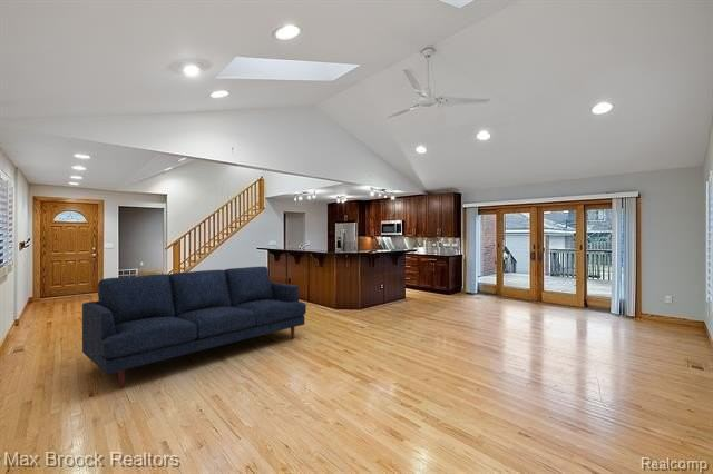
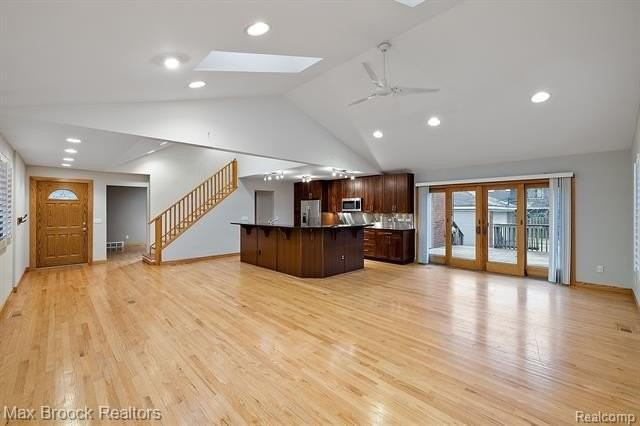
- sofa [81,266,307,388]
